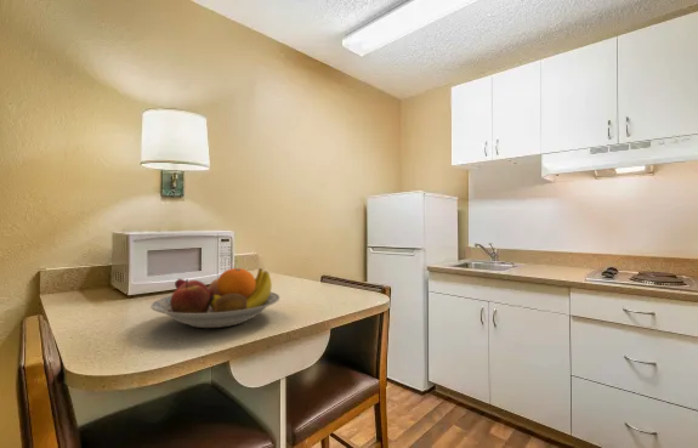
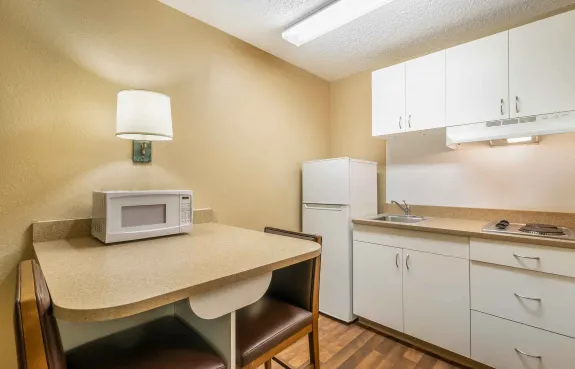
- fruit bowl [149,267,280,329]
